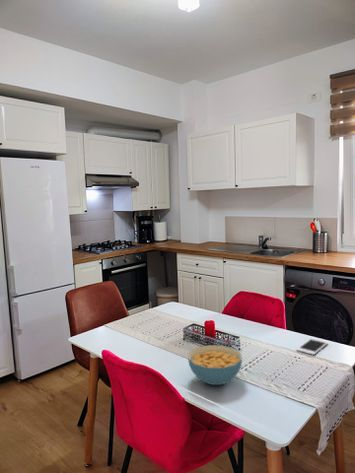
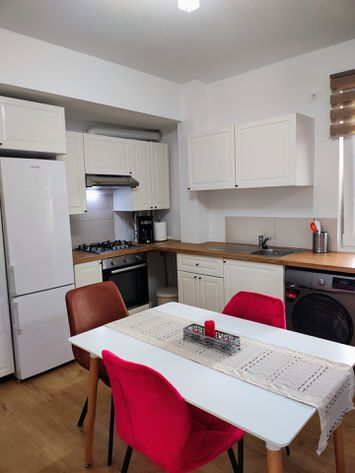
- cell phone [295,337,329,356]
- cereal bowl [187,344,243,386]
